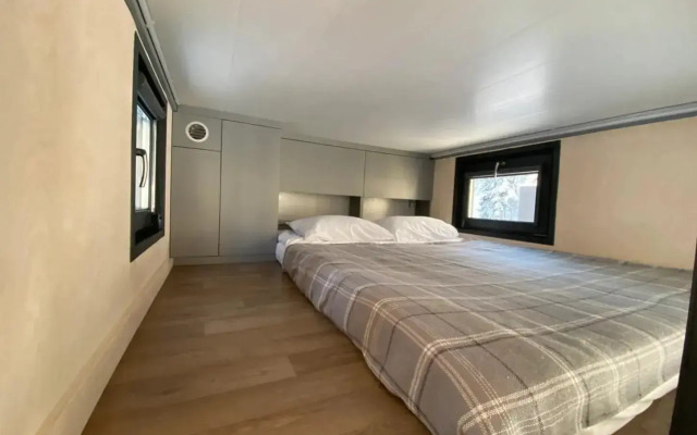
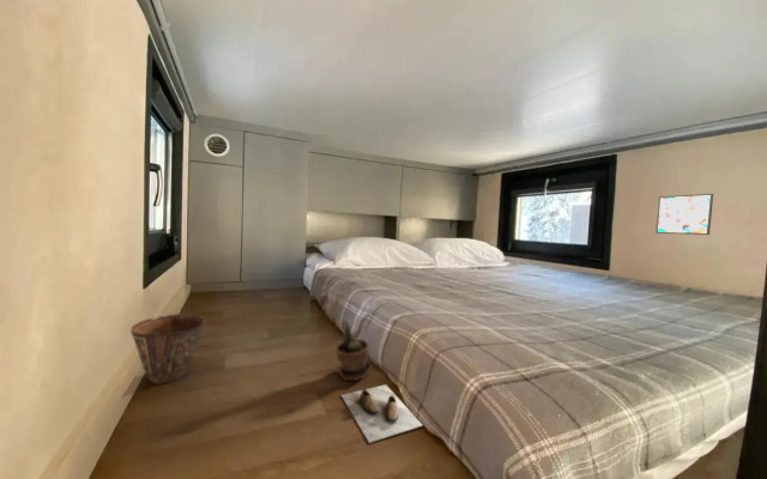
+ potted plant [334,317,373,382]
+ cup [129,313,207,386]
+ wall art [654,193,714,236]
+ shoe [340,383,424,444]
